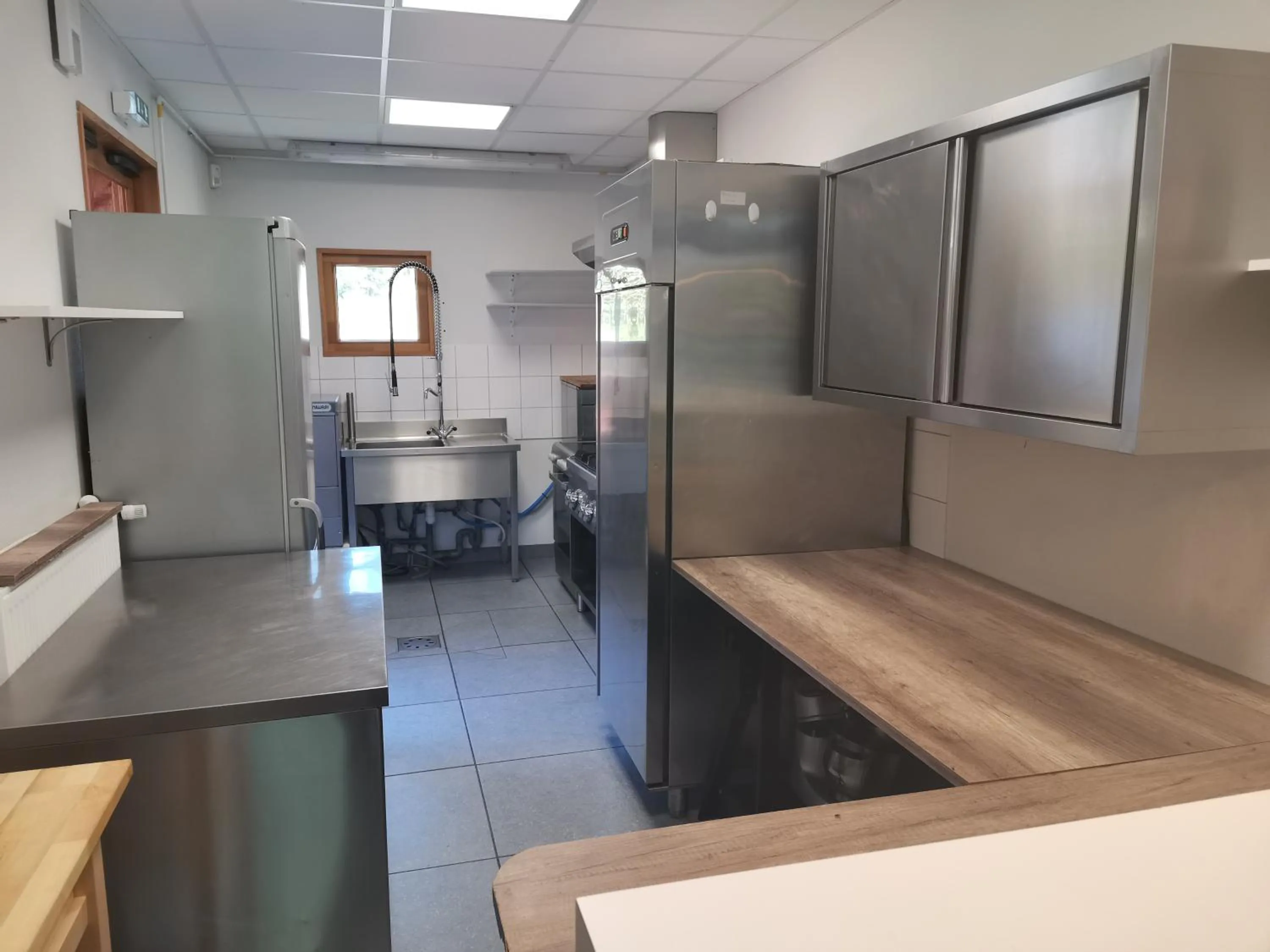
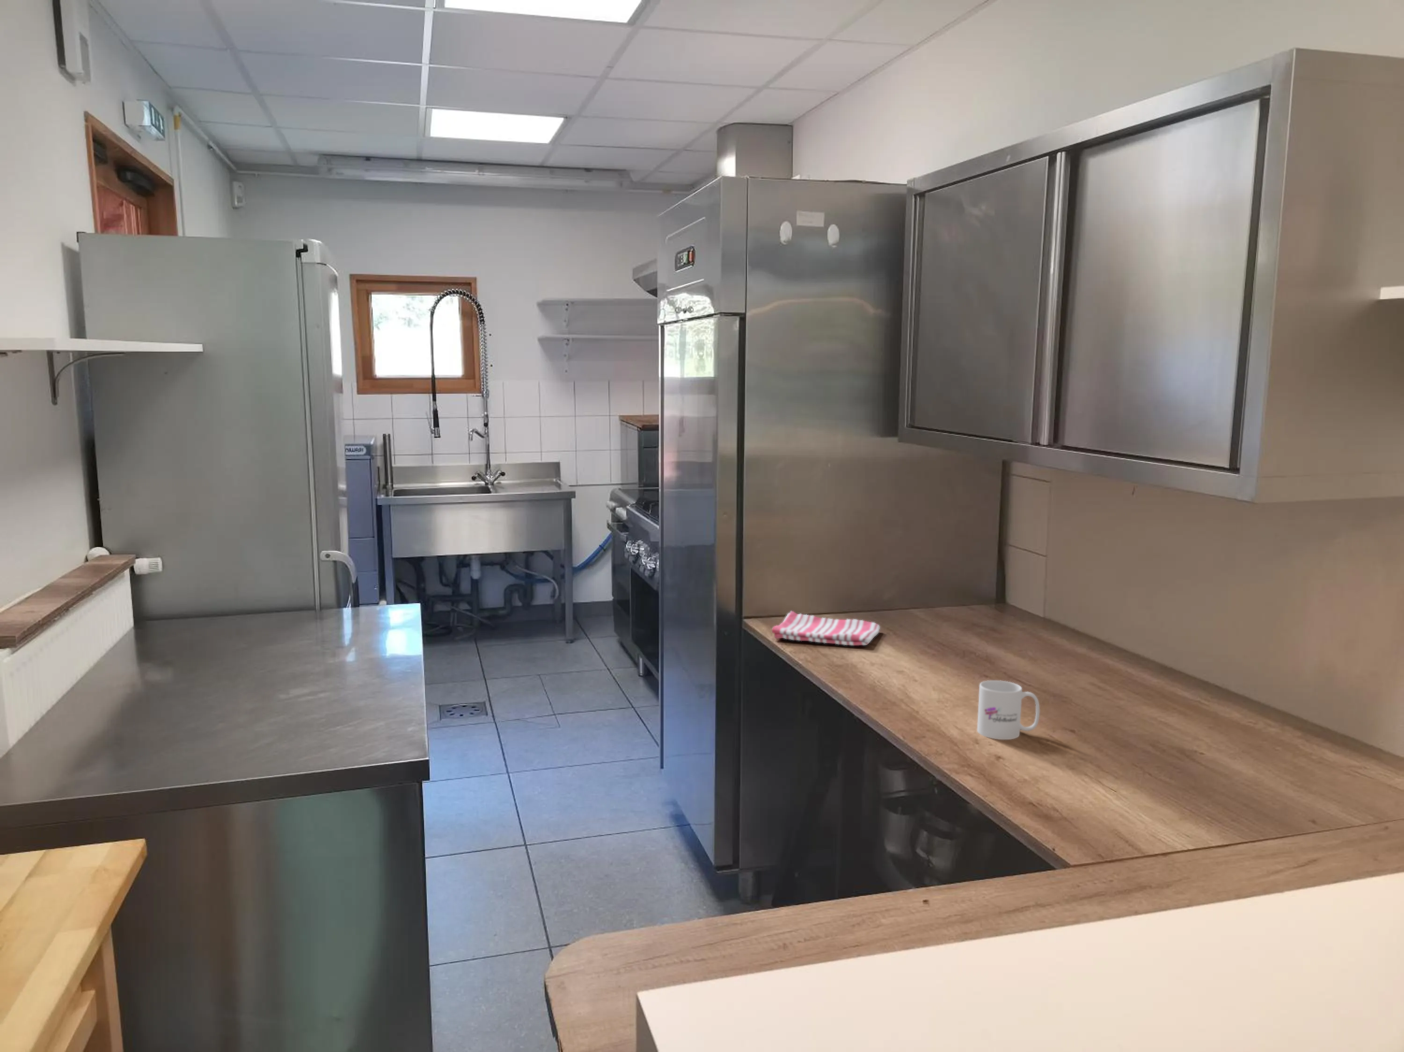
+ dish towel [772,611,881,646]
+ mug [976,680,1040,740]
